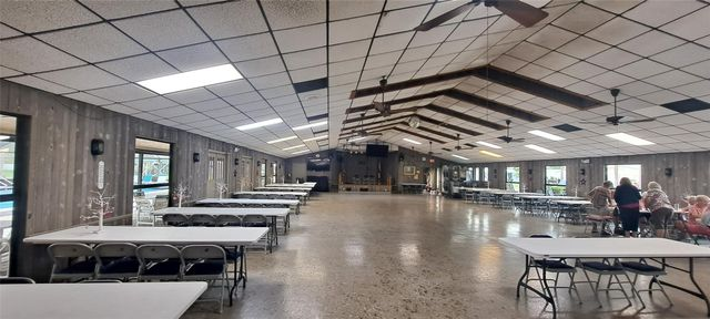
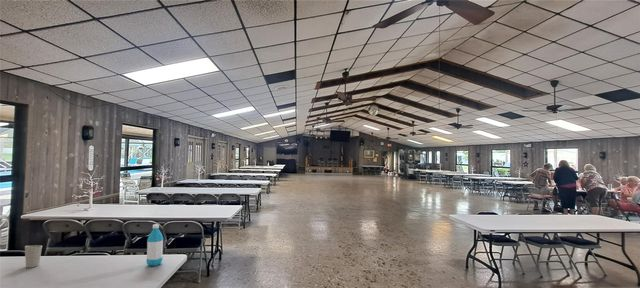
+ water bottle [145,223,164,267]
+ cup [24,244,43,269]
